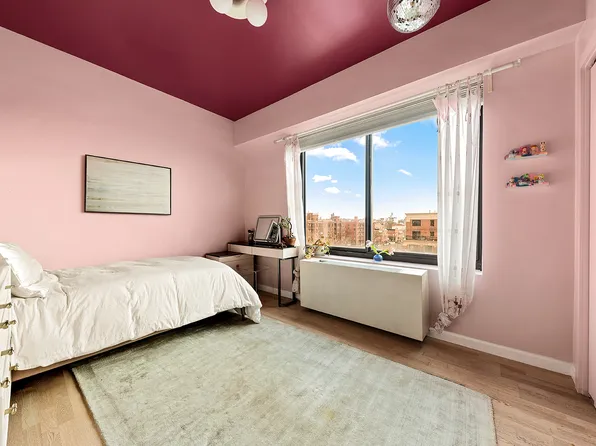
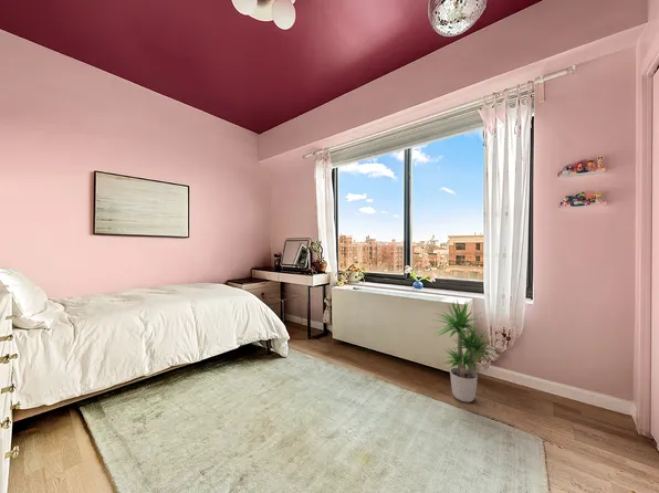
+ potted plant [431,298,502,403]
